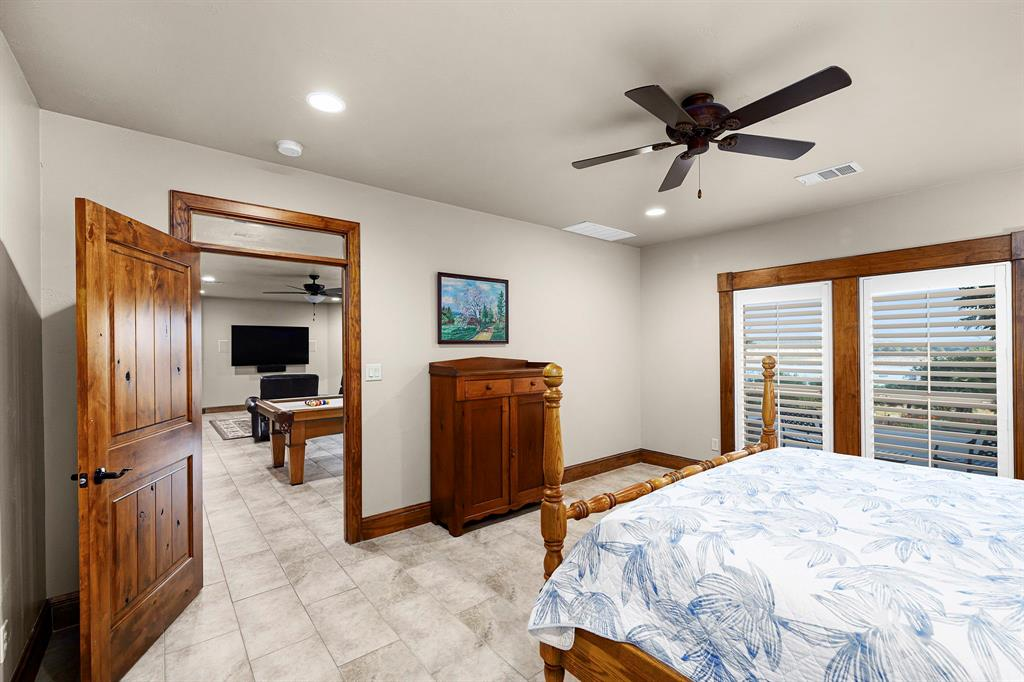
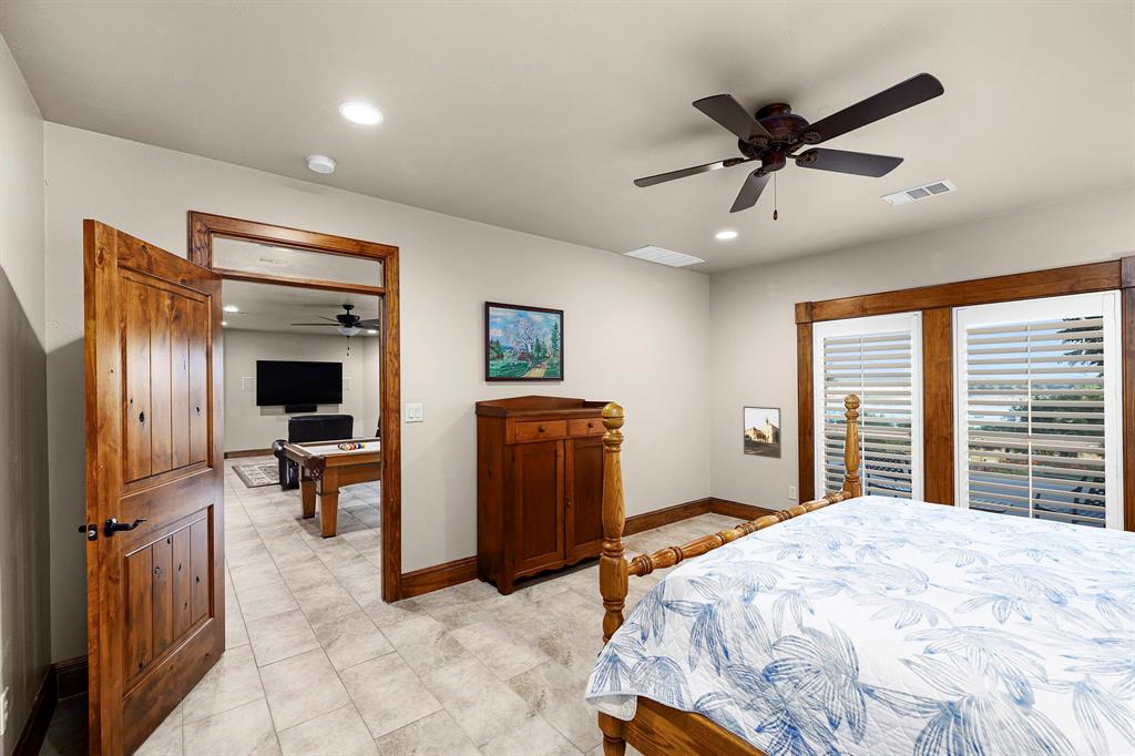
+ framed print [743,406,783,460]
